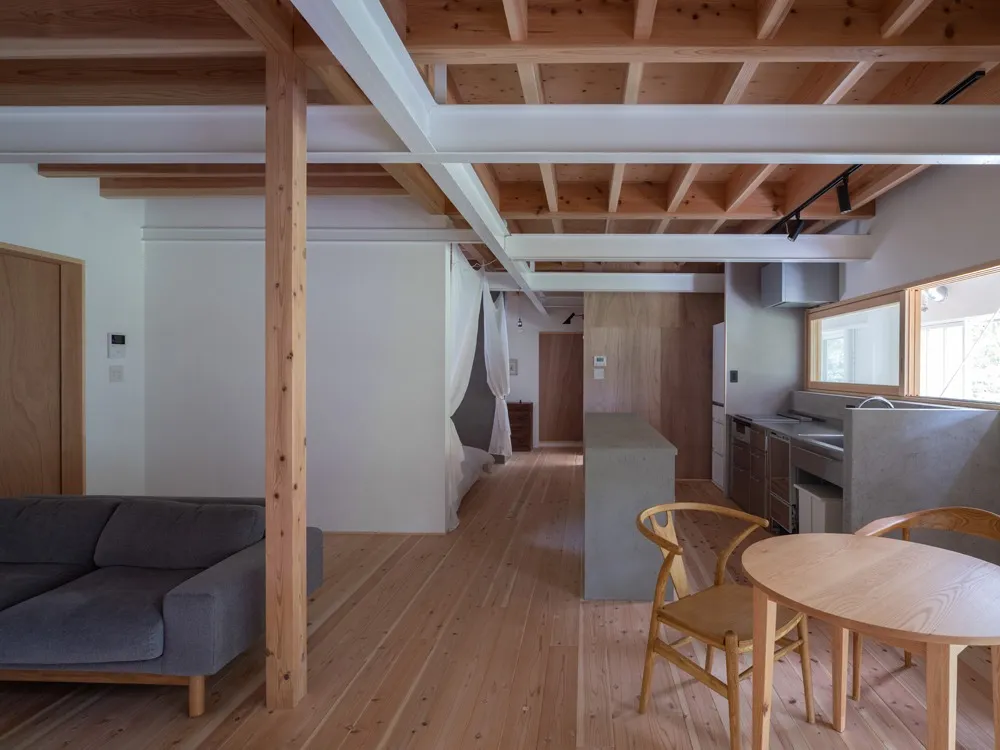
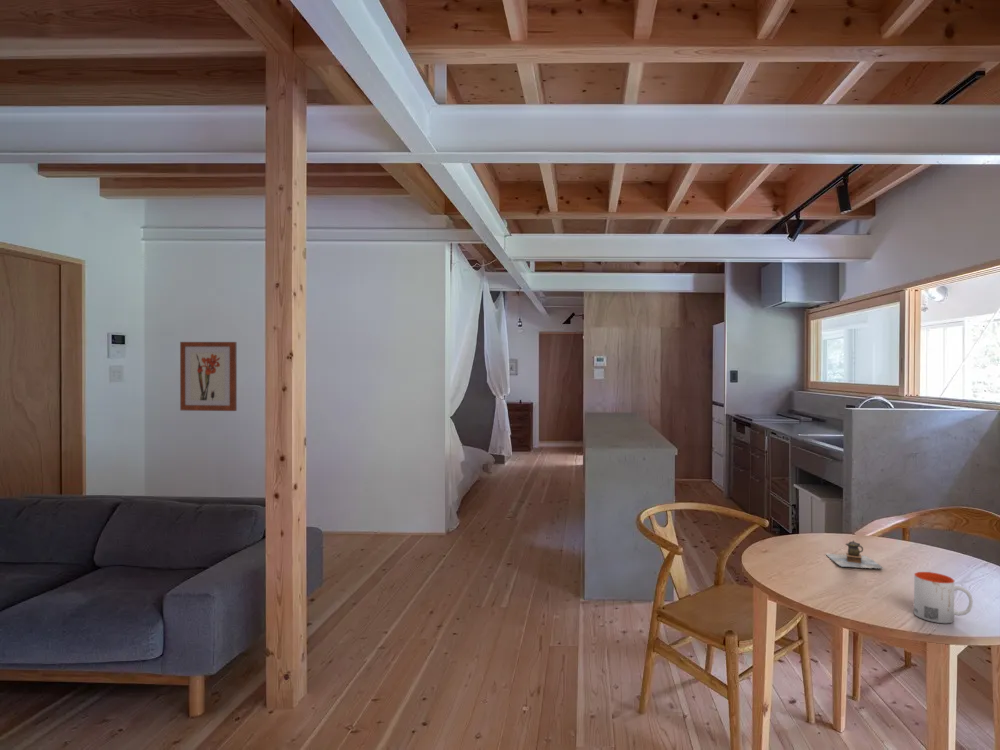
+ teapot [825,539,884,569]
+ mug [913,571,974,624]
+ wall art [179,341,238,412]
